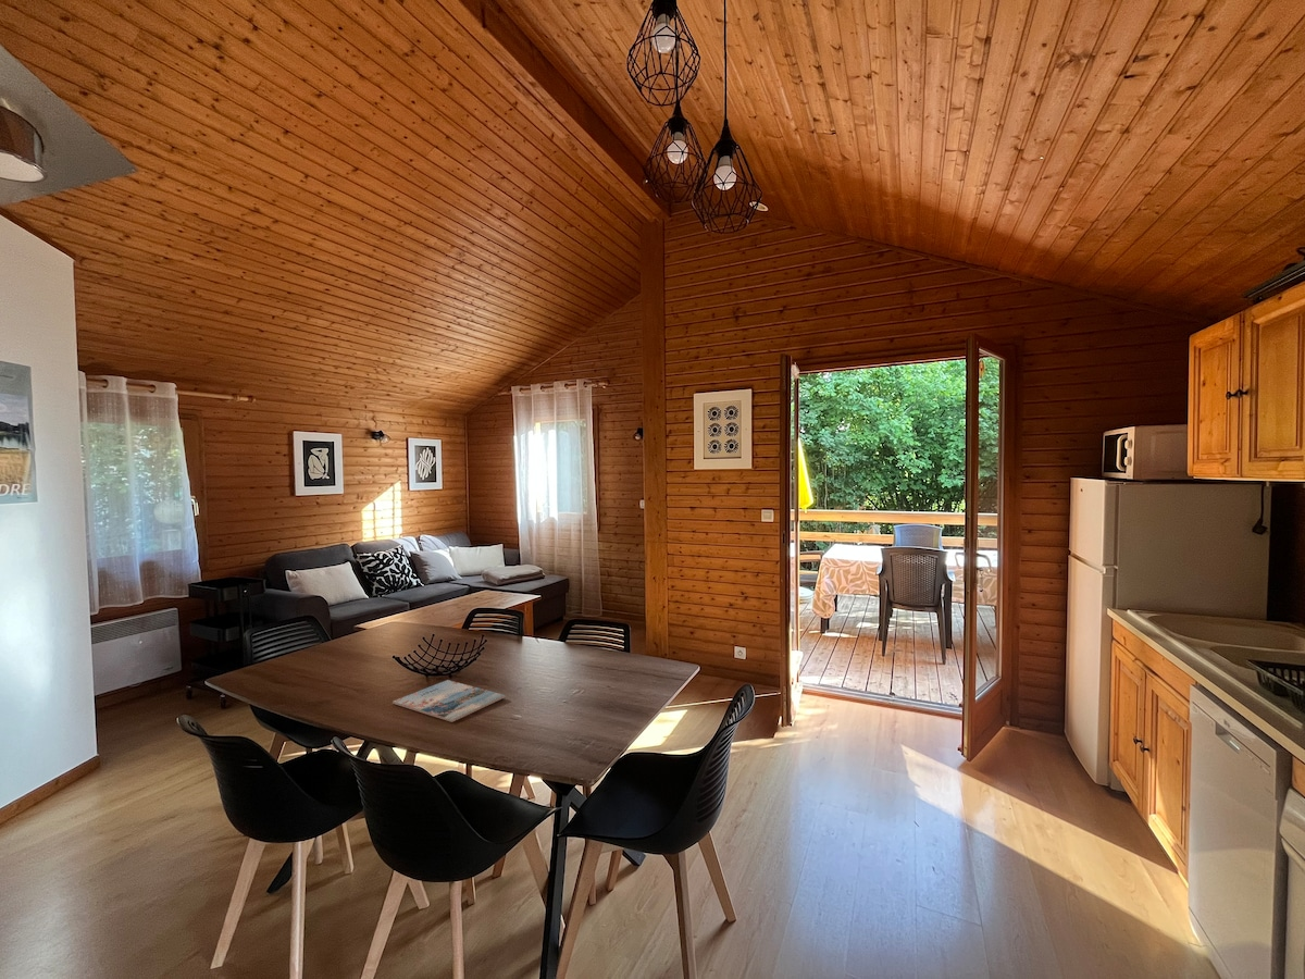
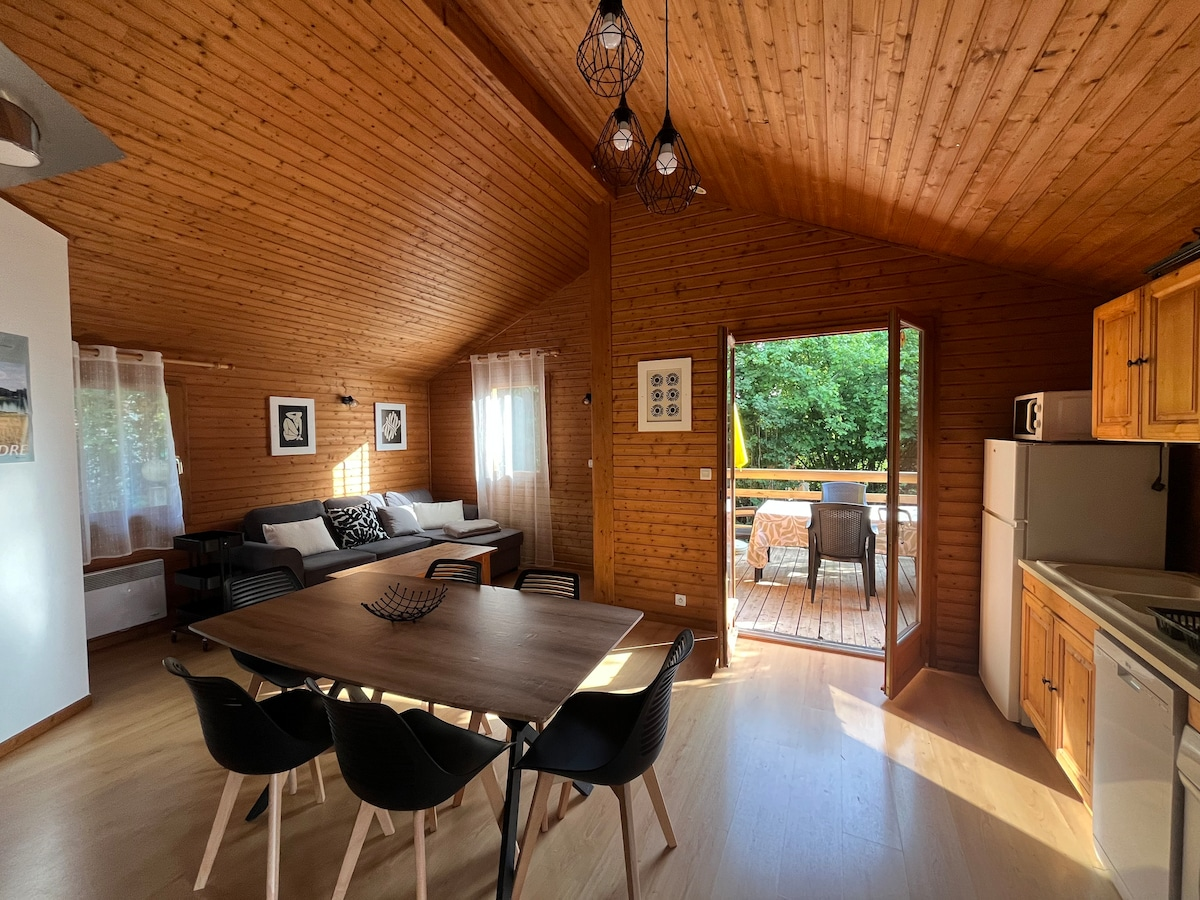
- magazine [391,679,507,723]
